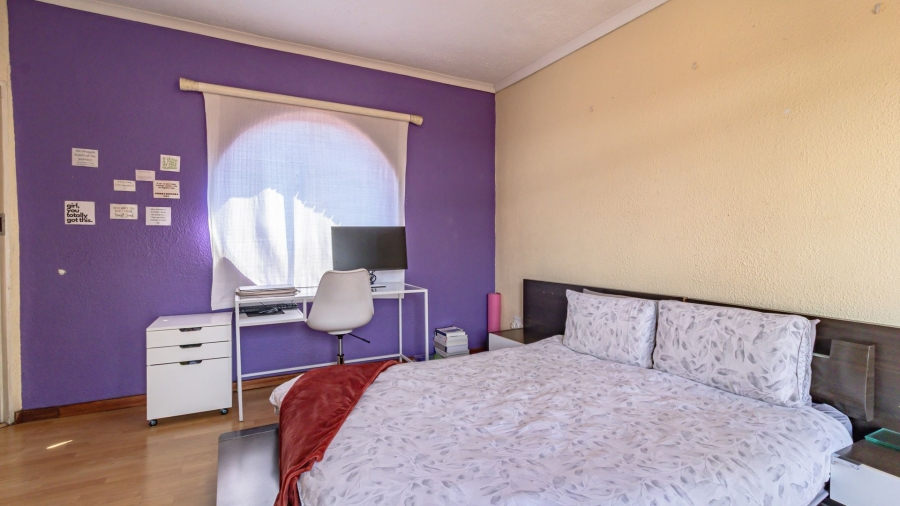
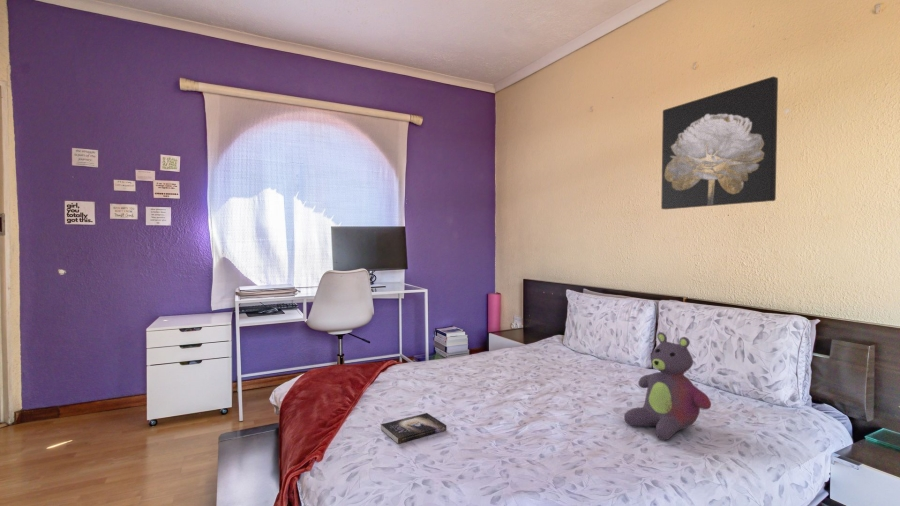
+ stuffed bear [623,331,712,441]
+ book [380,412,447,444]
+ wall art [660,76,779,210]
